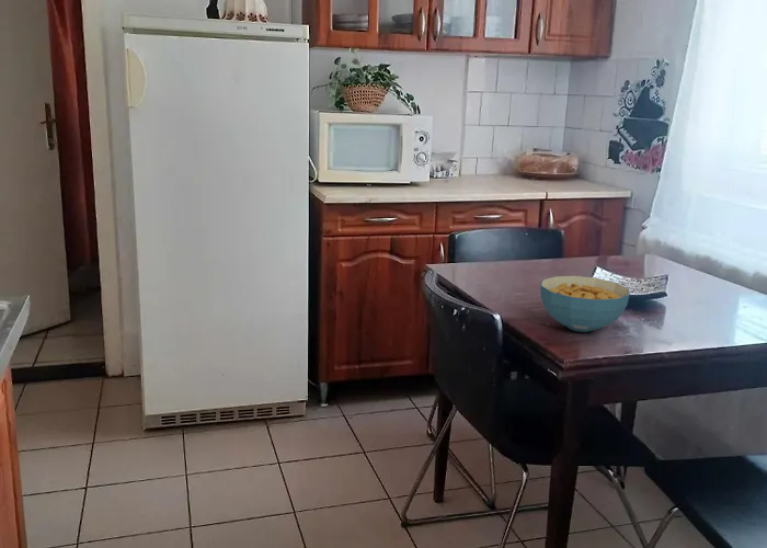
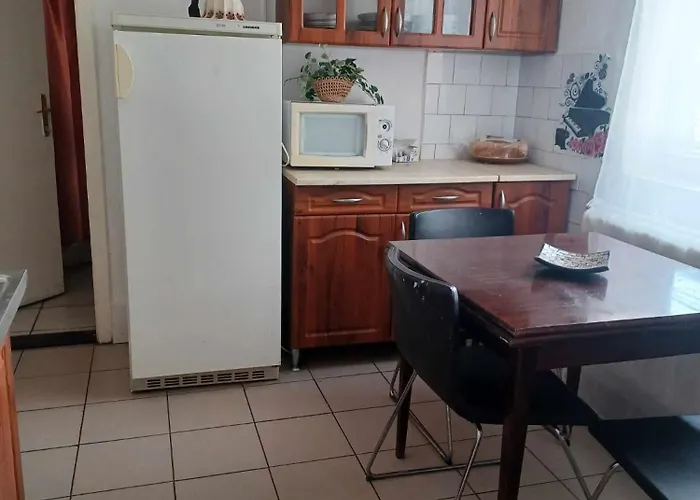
- cereal bowl [539,275,631,333]
